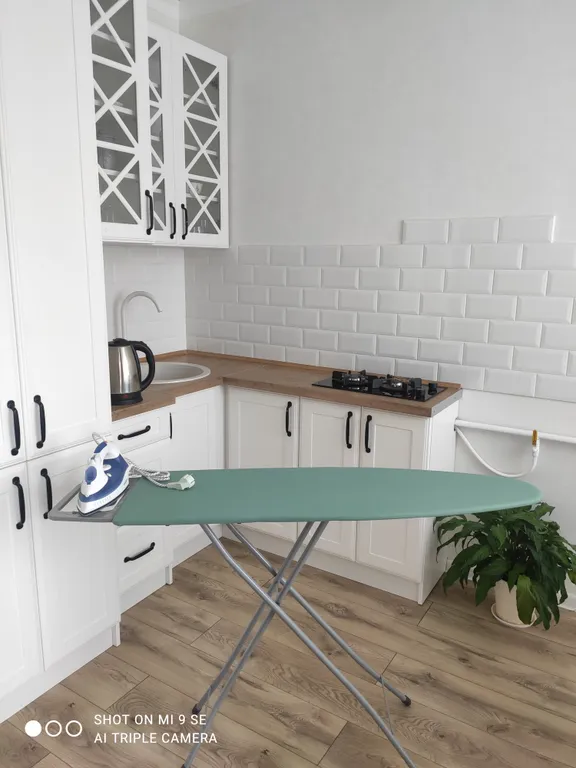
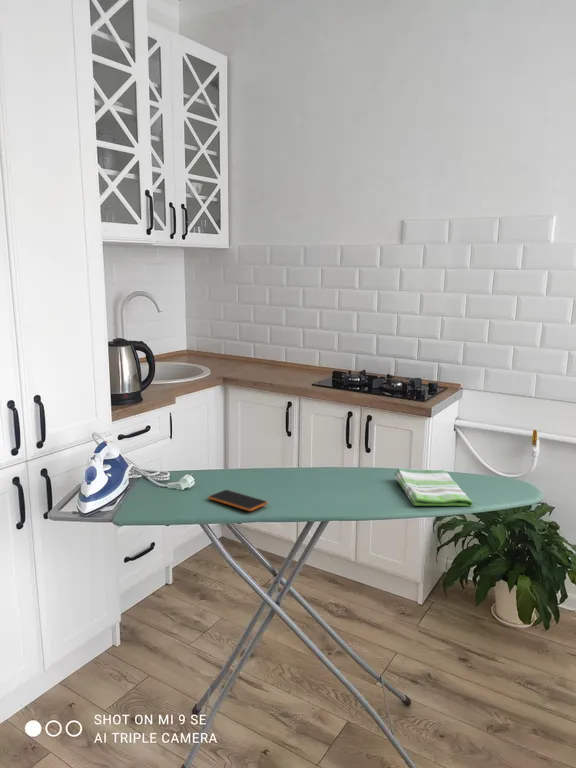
+ smartphone [207,489,269,512]
+ dish towel [393,467,474,507]
